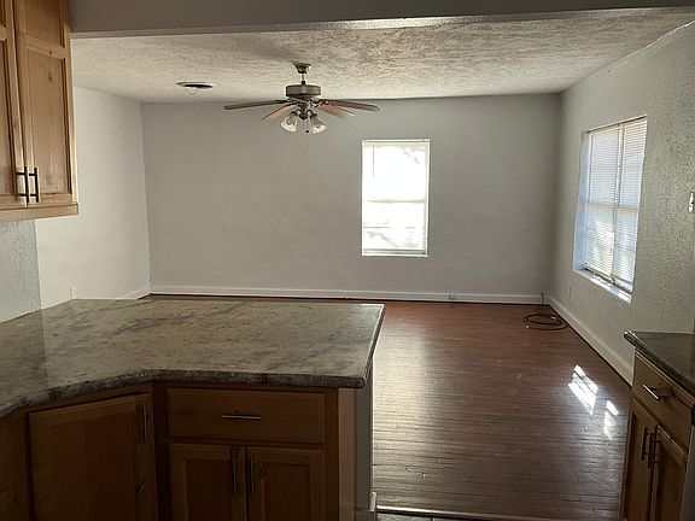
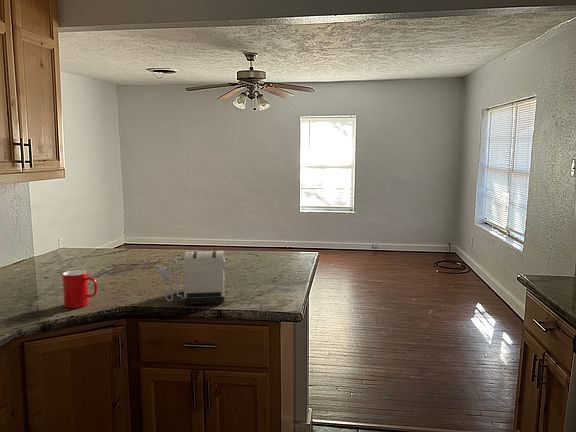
+ toaster [154,250,226,306]
+ cup [61,269,98,309]
